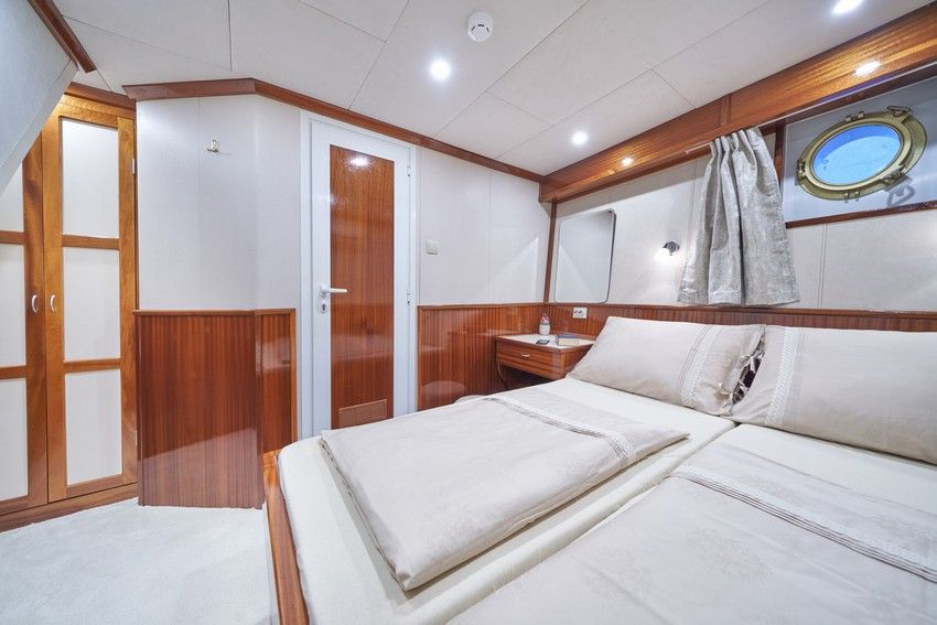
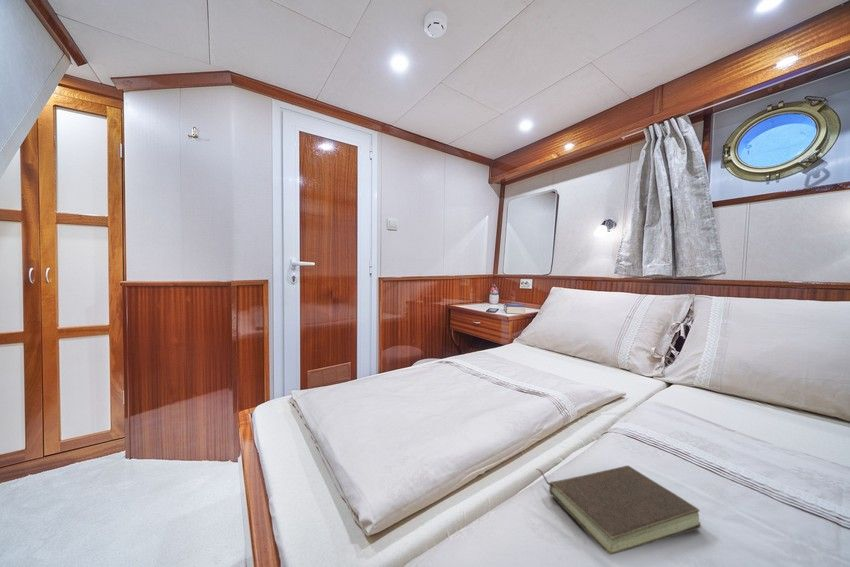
+ book [536,465,702,556]
